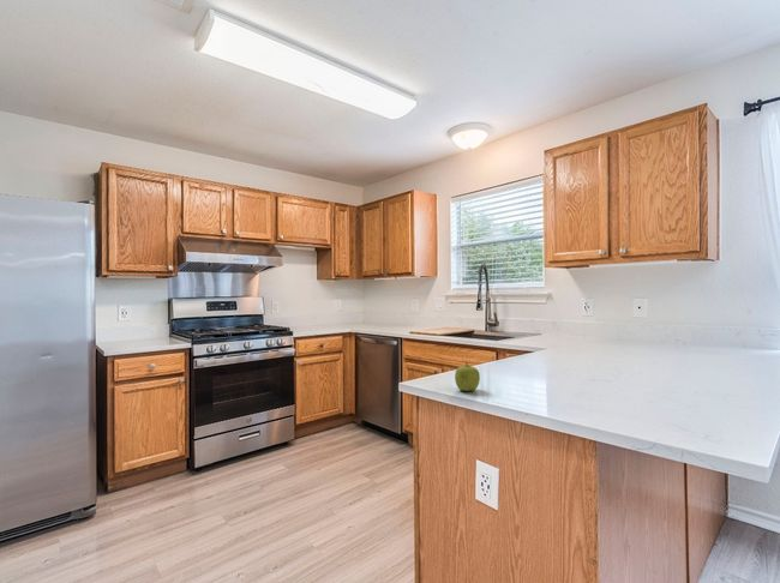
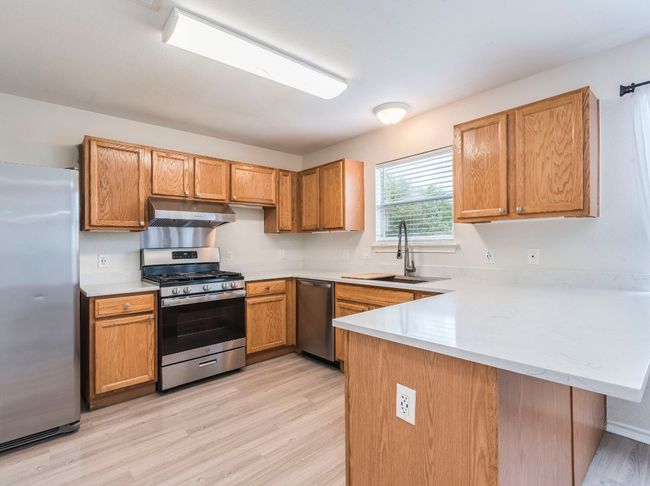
- fruit [454,362,481,392]
